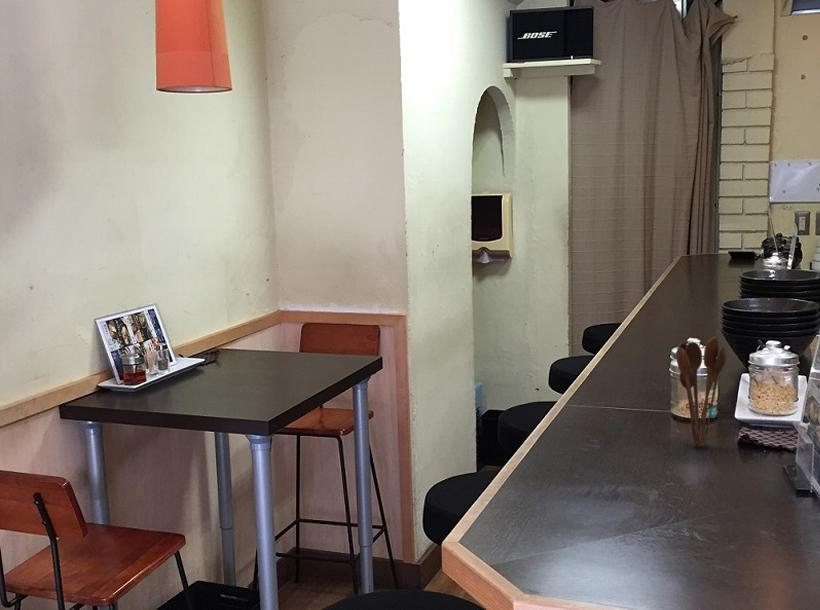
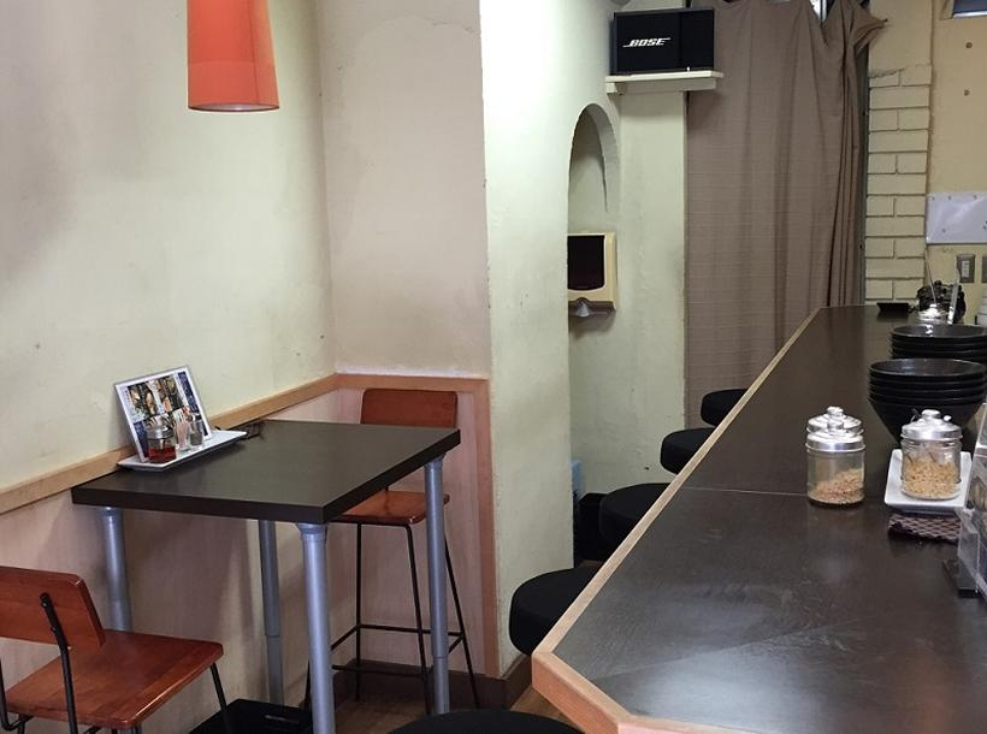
- utensil holder [675,336,727,447]
